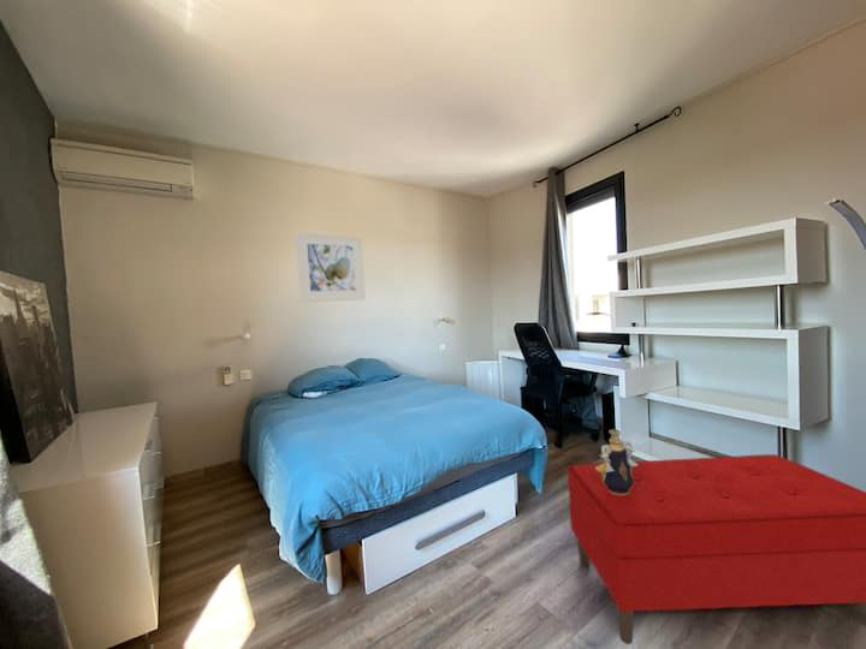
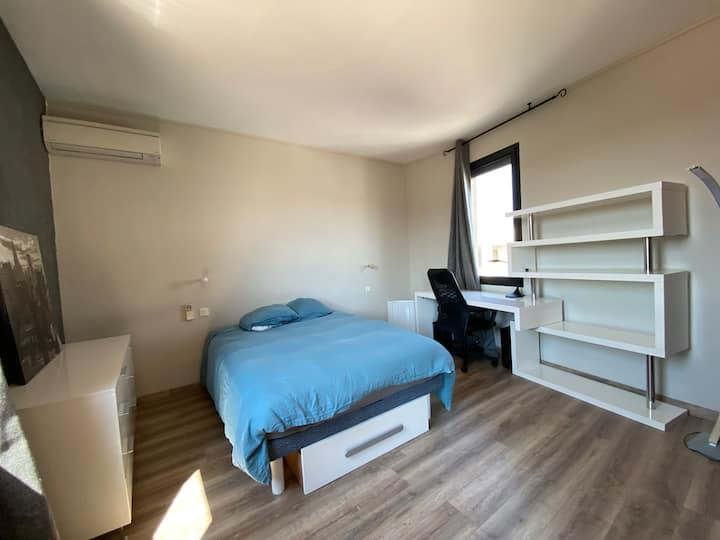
- bench [567,453,866,645]
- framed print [295,232,367,303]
- decorative vase [595,428,637,495]
